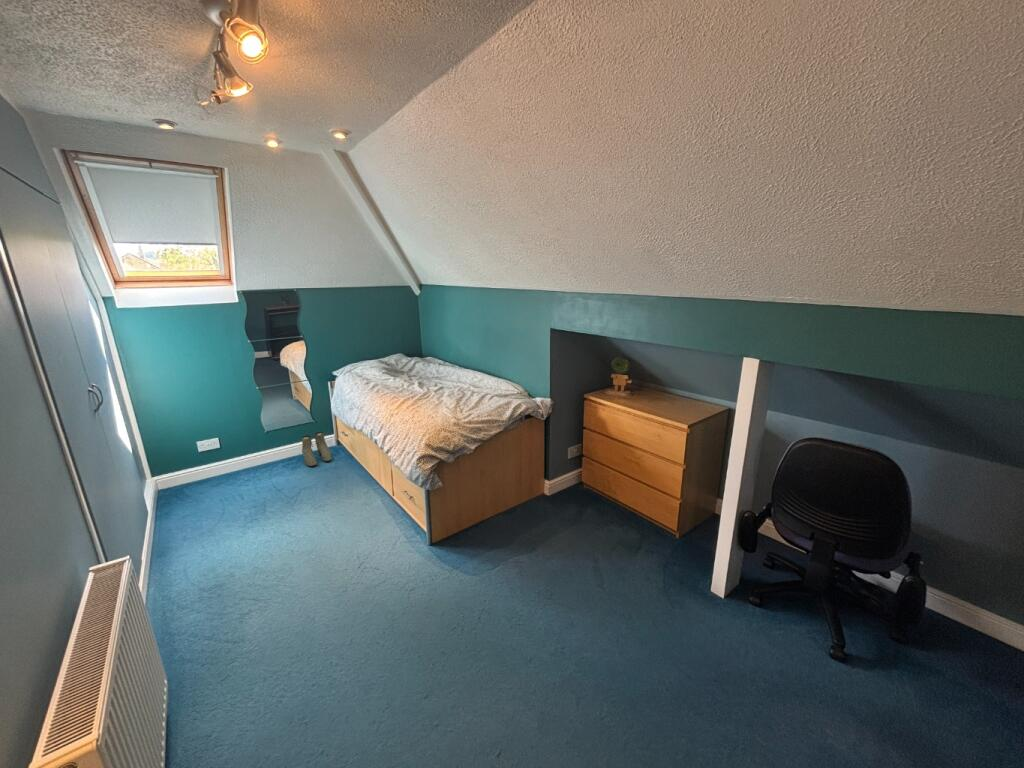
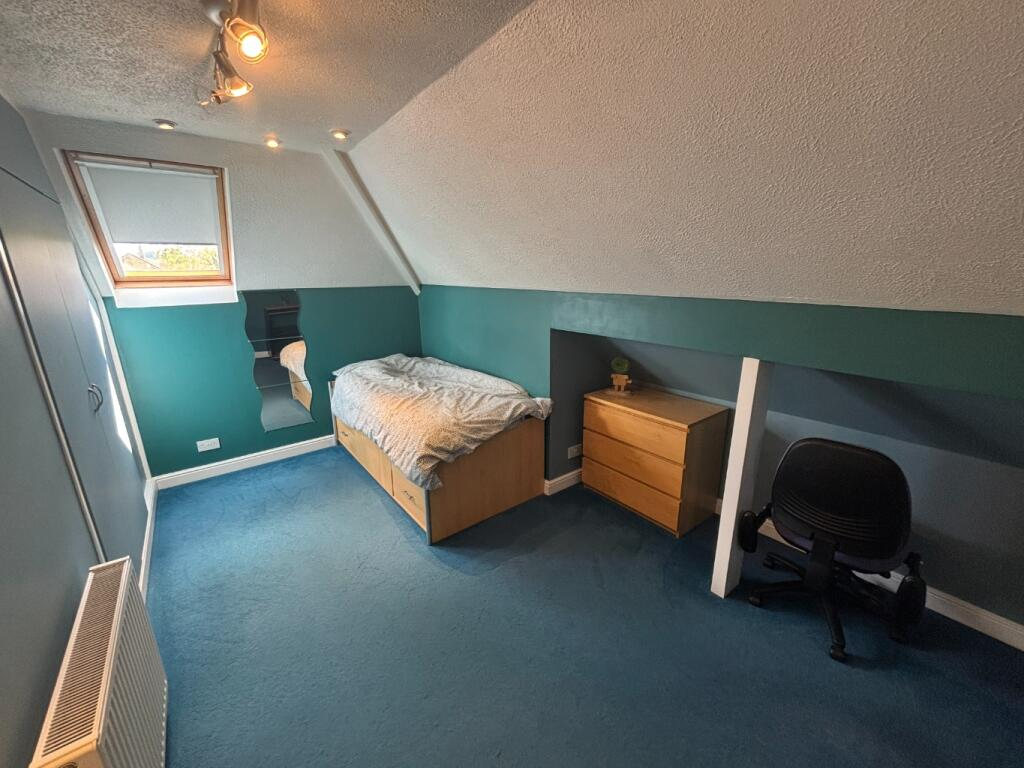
- boots [301,431,333,467]
